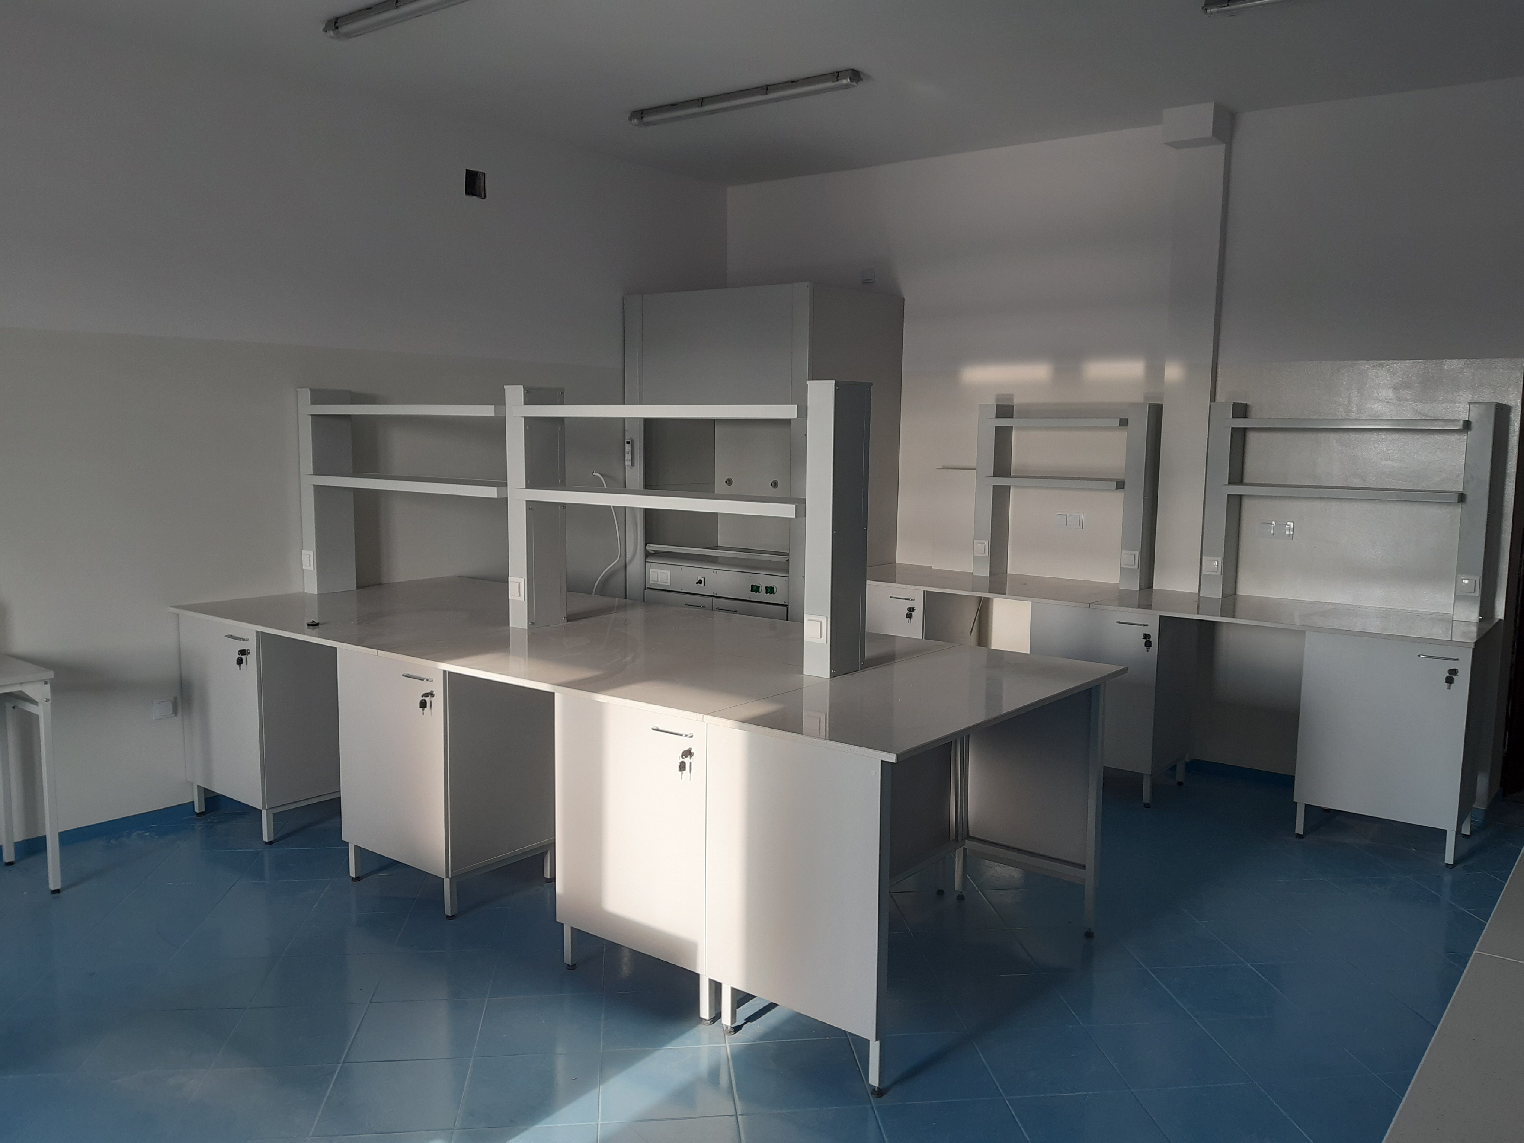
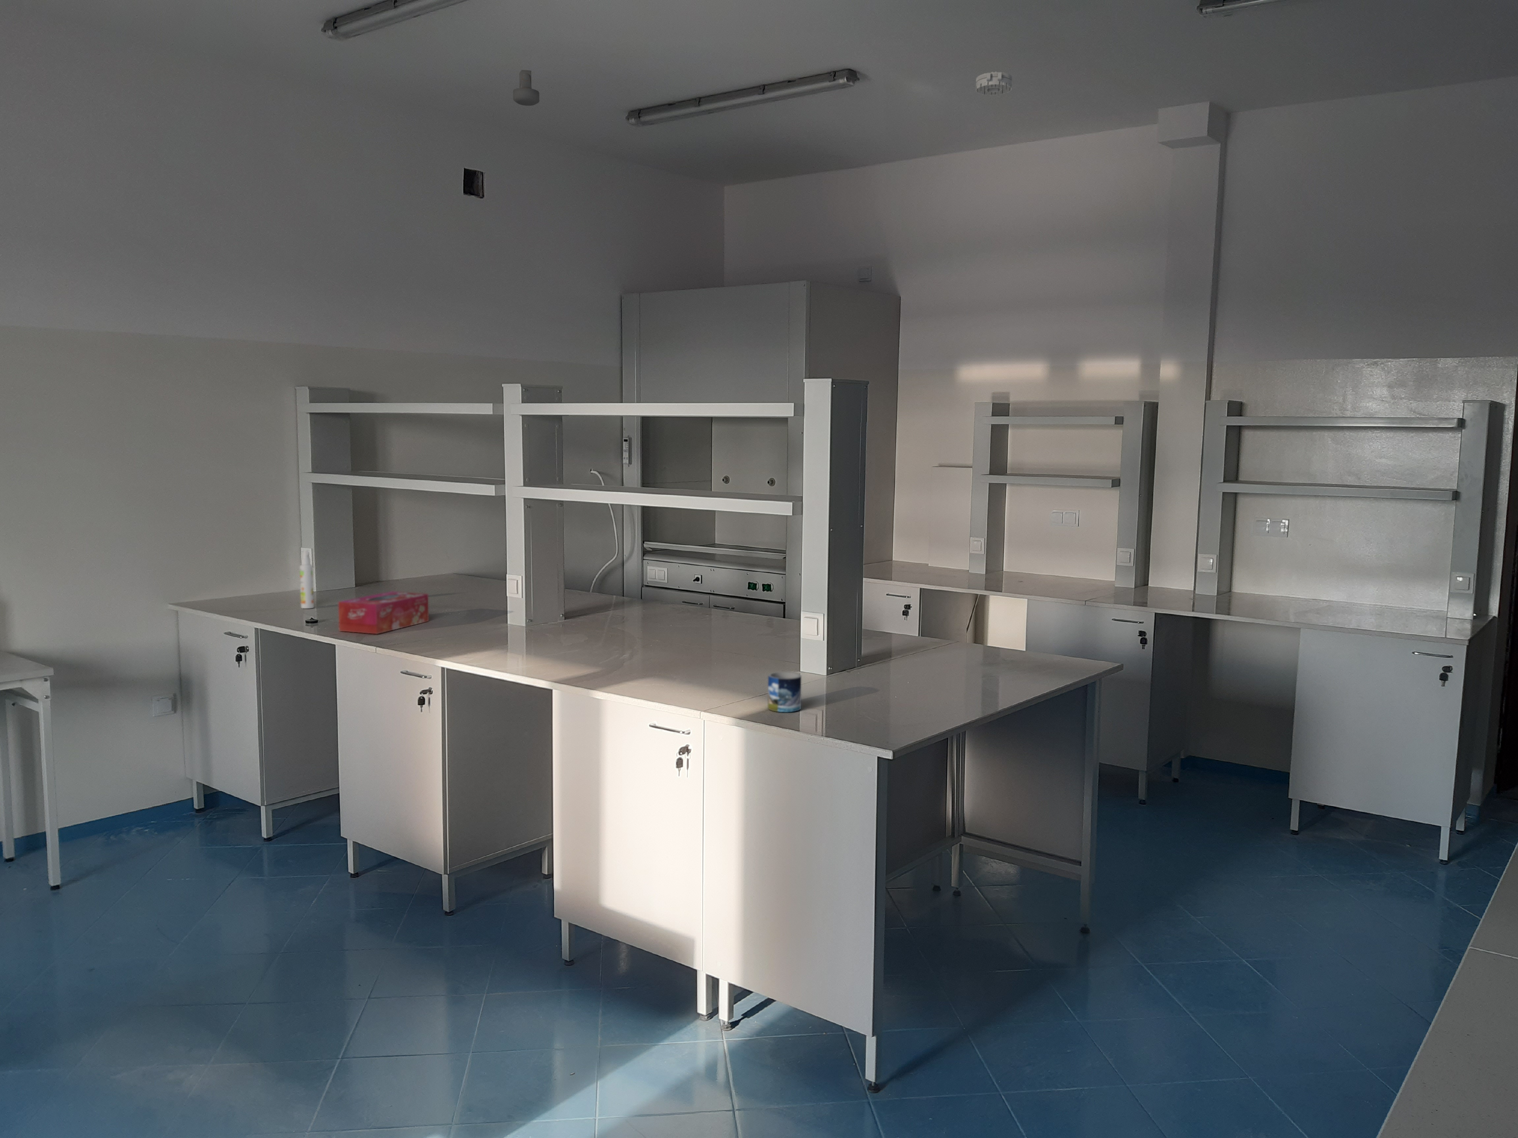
+ security camera [513,69,539,106]
+ spray bottle [299,550,314,608]
+ tissue box [338,592,429,635]
+ mug [767,672,802,712]
+ smoke detector [975,72,1012,96]
